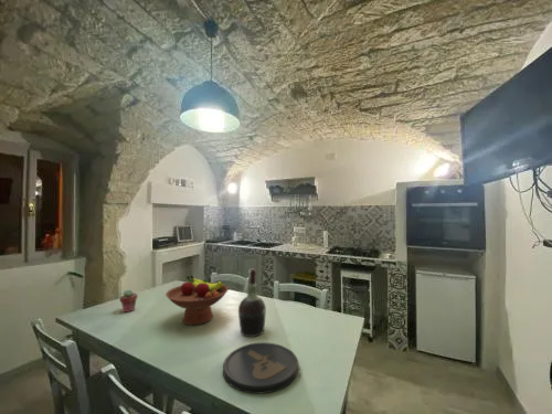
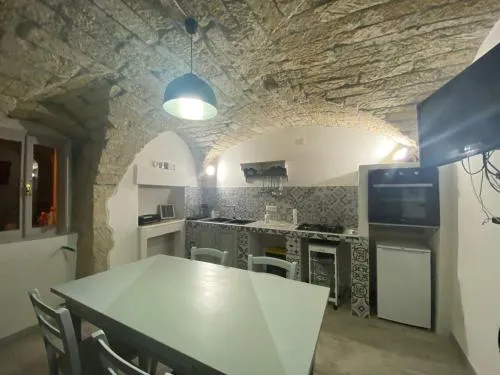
- fruit bowl [164,274,230,326]
- cognac bottle [237,268,267,338]
- potted succulent [118,289,138,314]
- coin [222,341,300,394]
